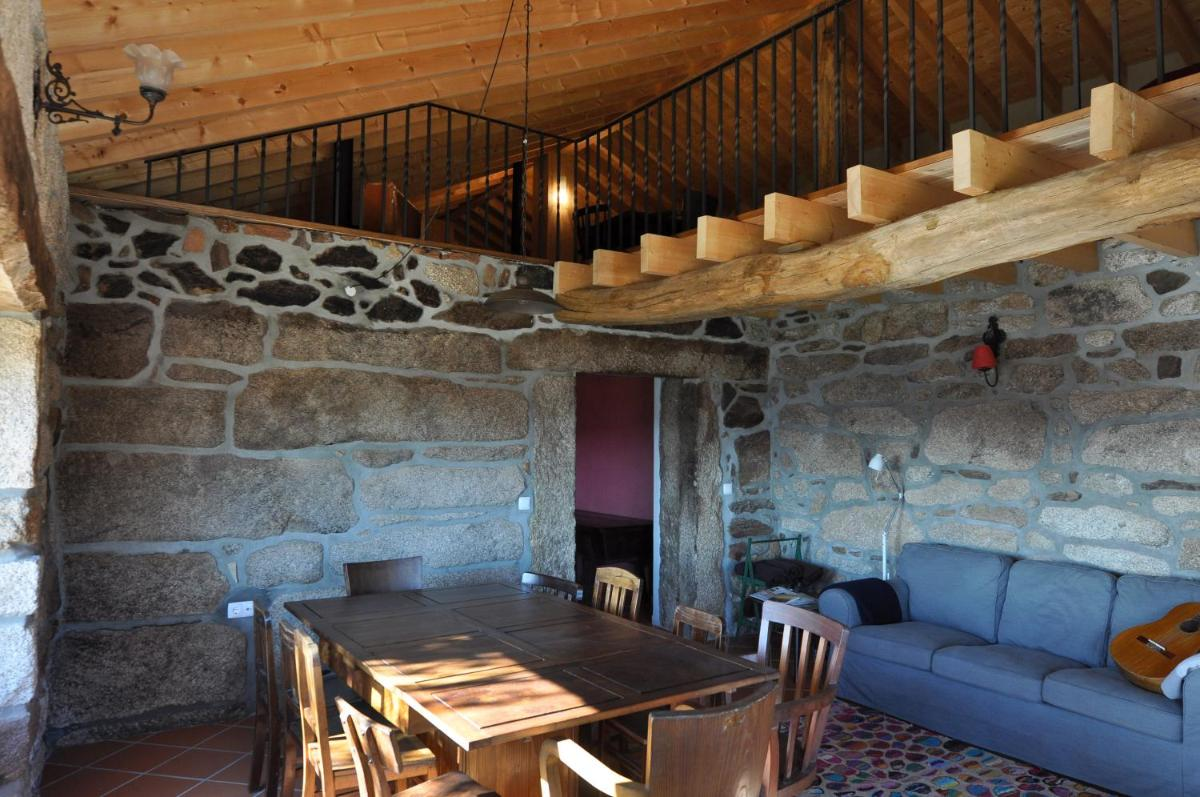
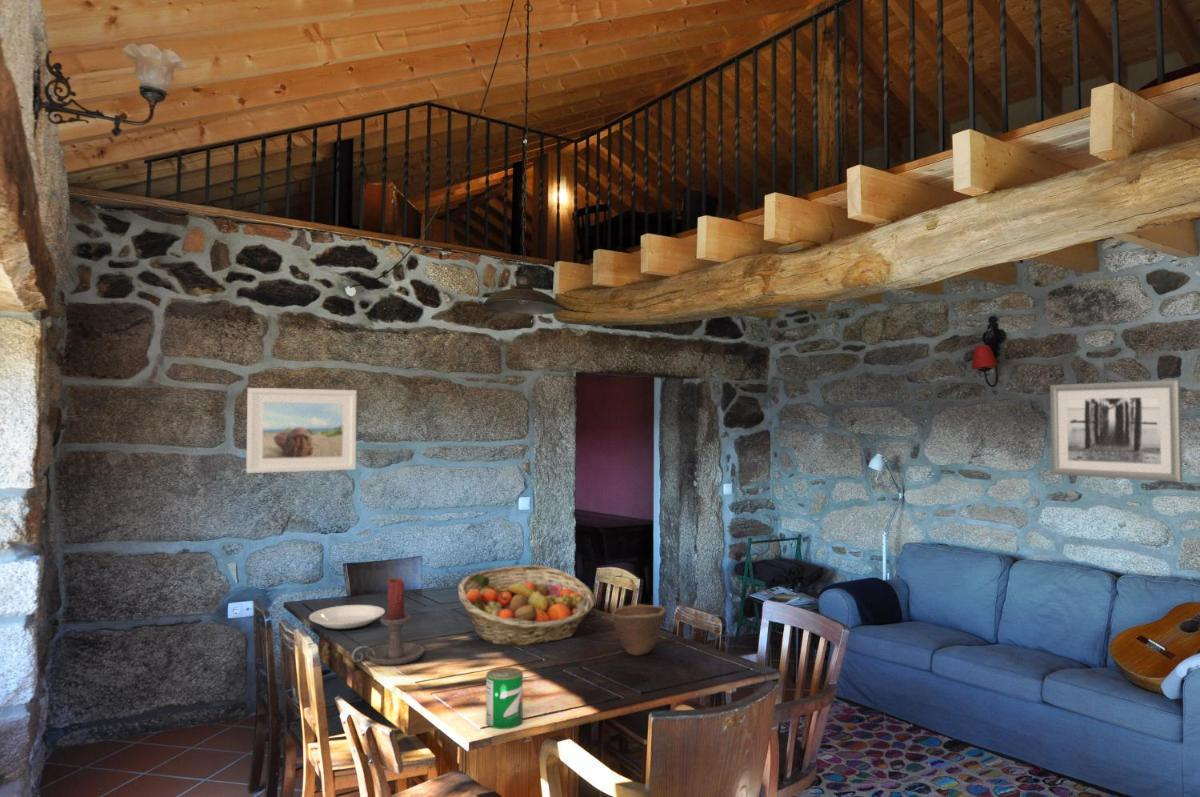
+ fruit basket [457,564,596,647]
+ plate [308,604,386,632]
+ bowl [610,604,667,656]
+ candle holder [350,577,425,666]
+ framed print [245,387,358,474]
+ can [485,666,524,730]
+ wall art [1049,379,1183,483]
